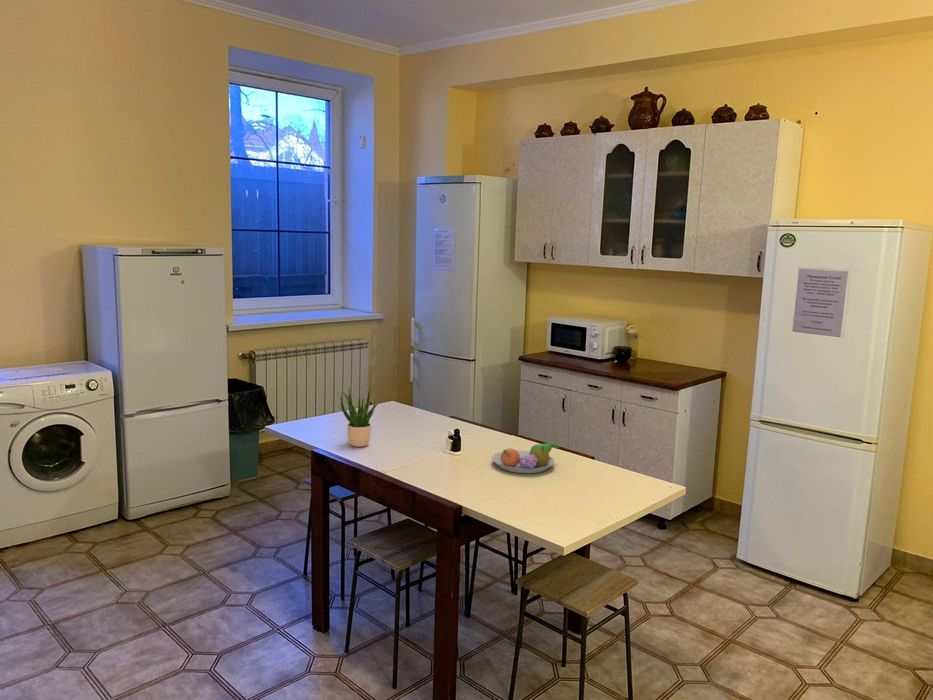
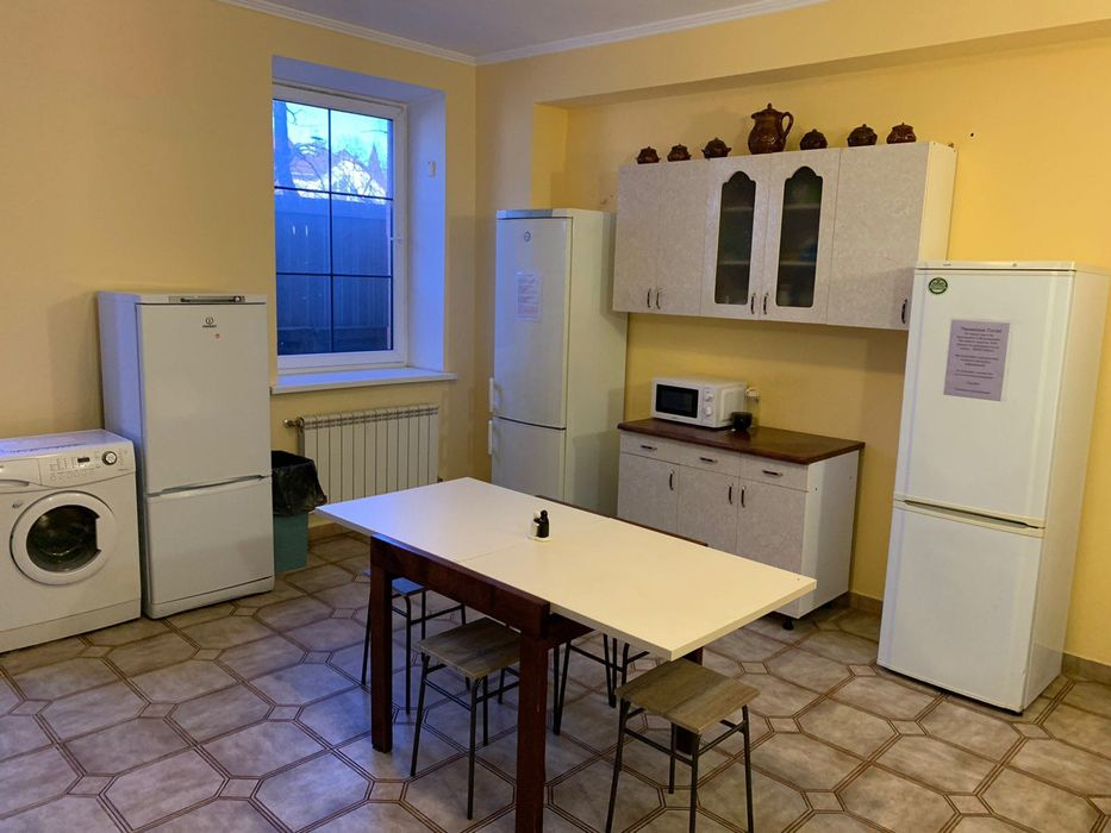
- fruit bowl [491,442,560,474]
- potted plant [340,384,382,448]
